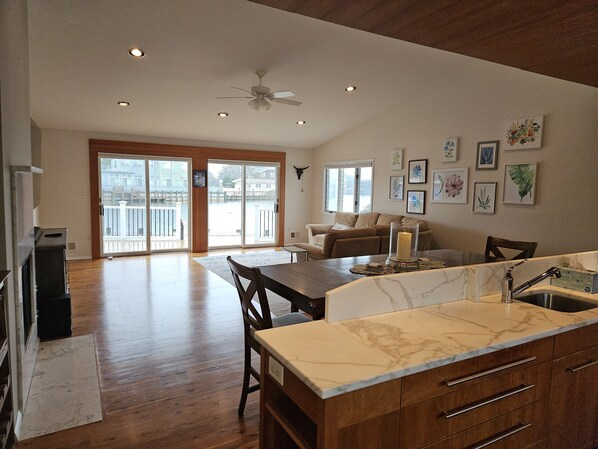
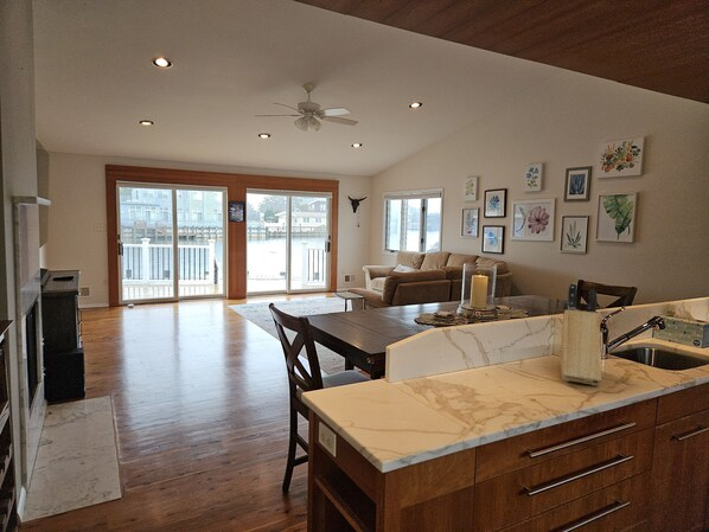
+ knife block [558,282,602,386]
